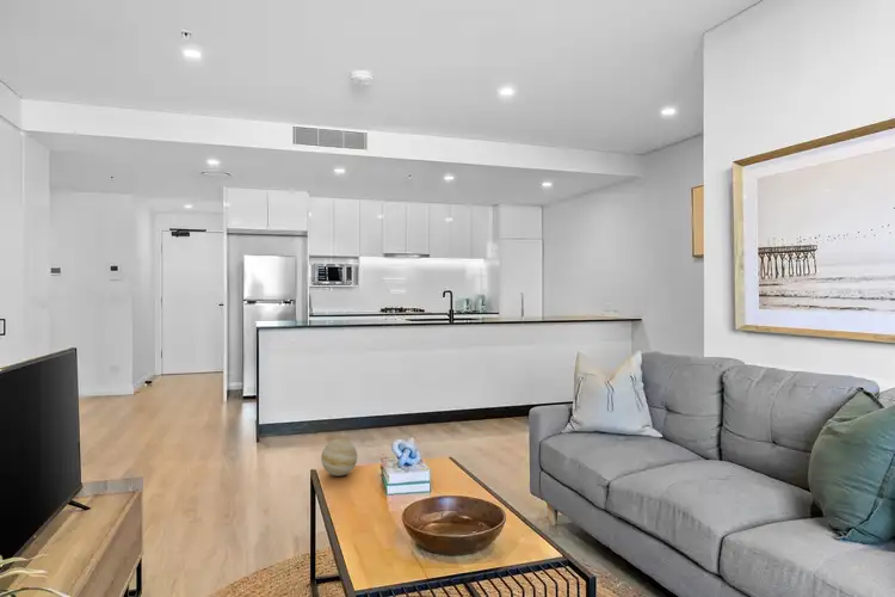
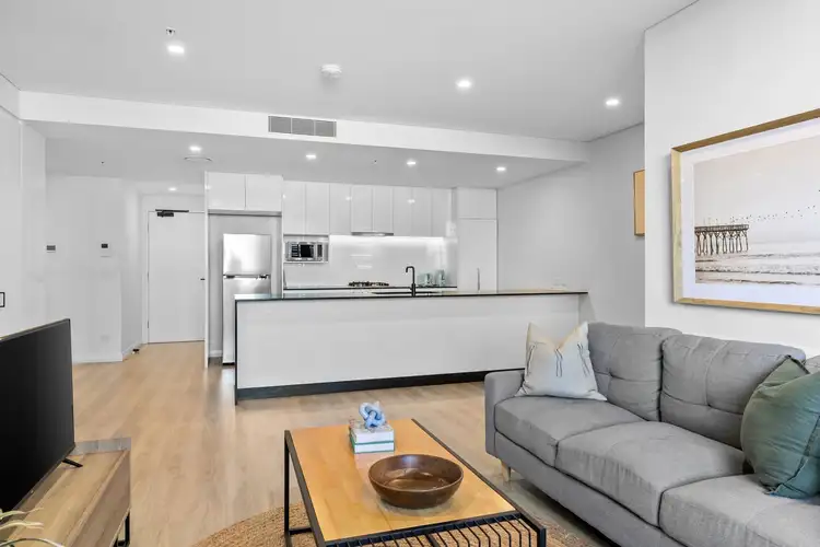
- decorative ball [320,438,358,478]
